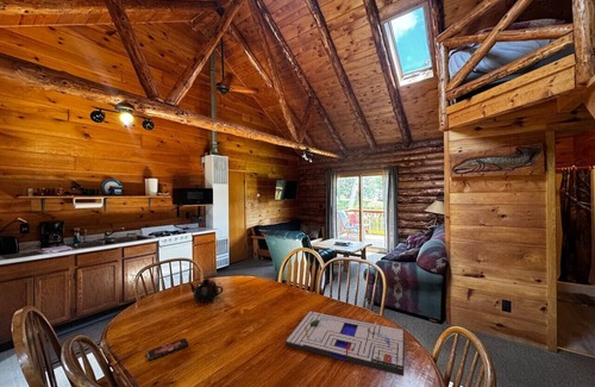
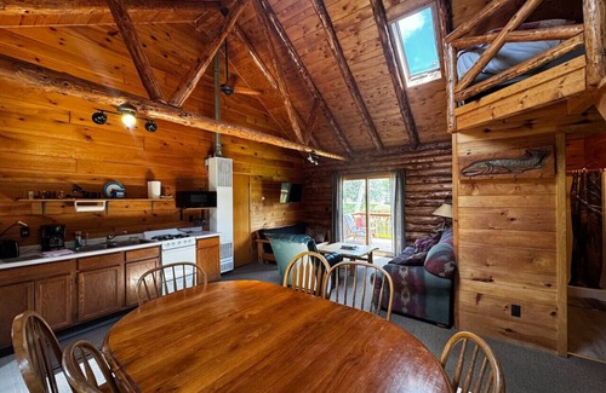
- board game [284,310,406,377]
- smartphone [145,337,190,361]
- teapot [187,277,224,304]
